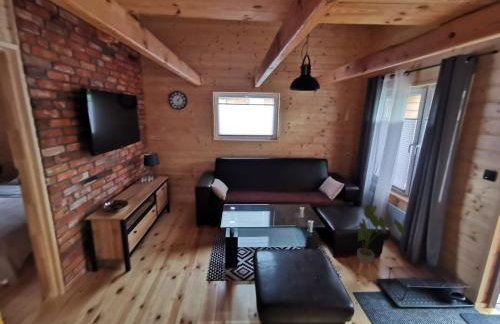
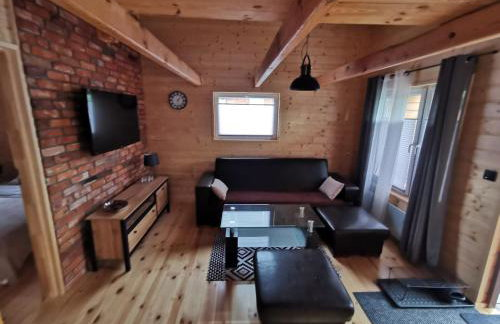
- house plant [349,204,406,281]
